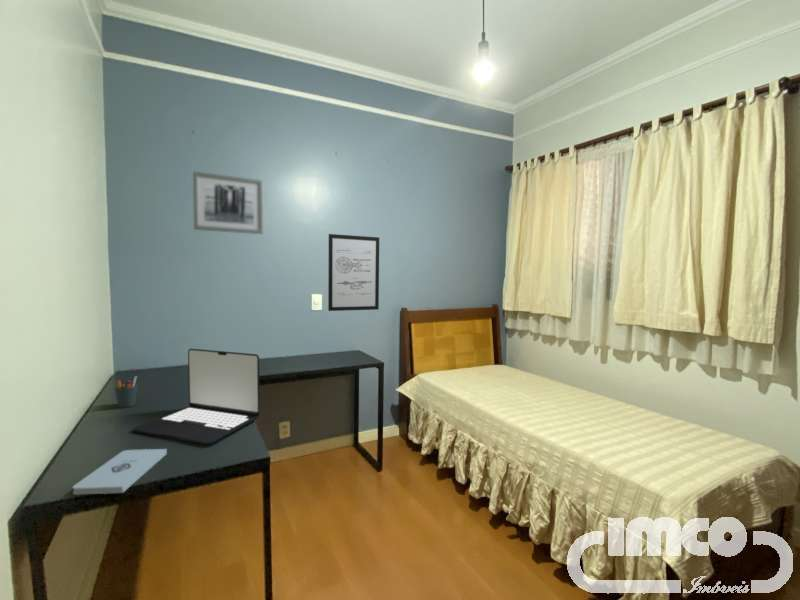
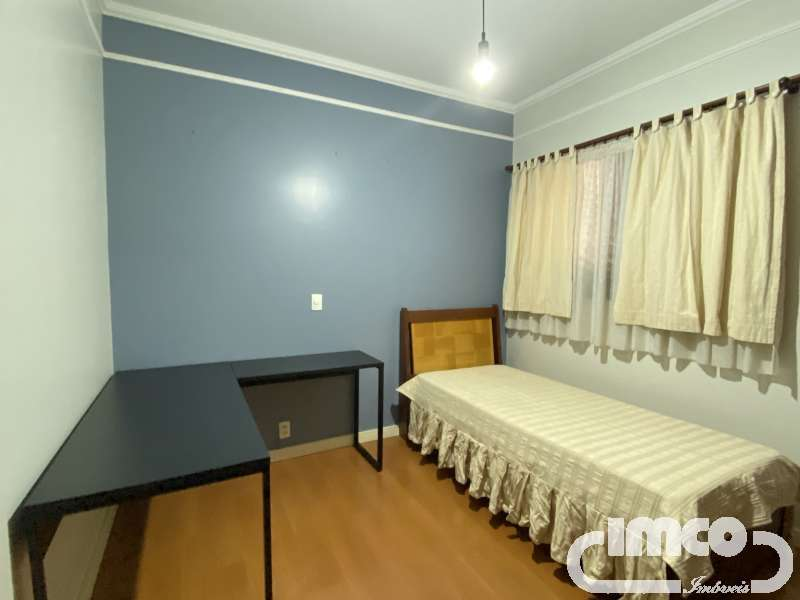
- wall art [327,233,380,312]
- laptop [132,348,261,445]
- notepad [72,448,168,496]
- pen holder [114,375,139,409]
- wall art [192,170,264,235]
